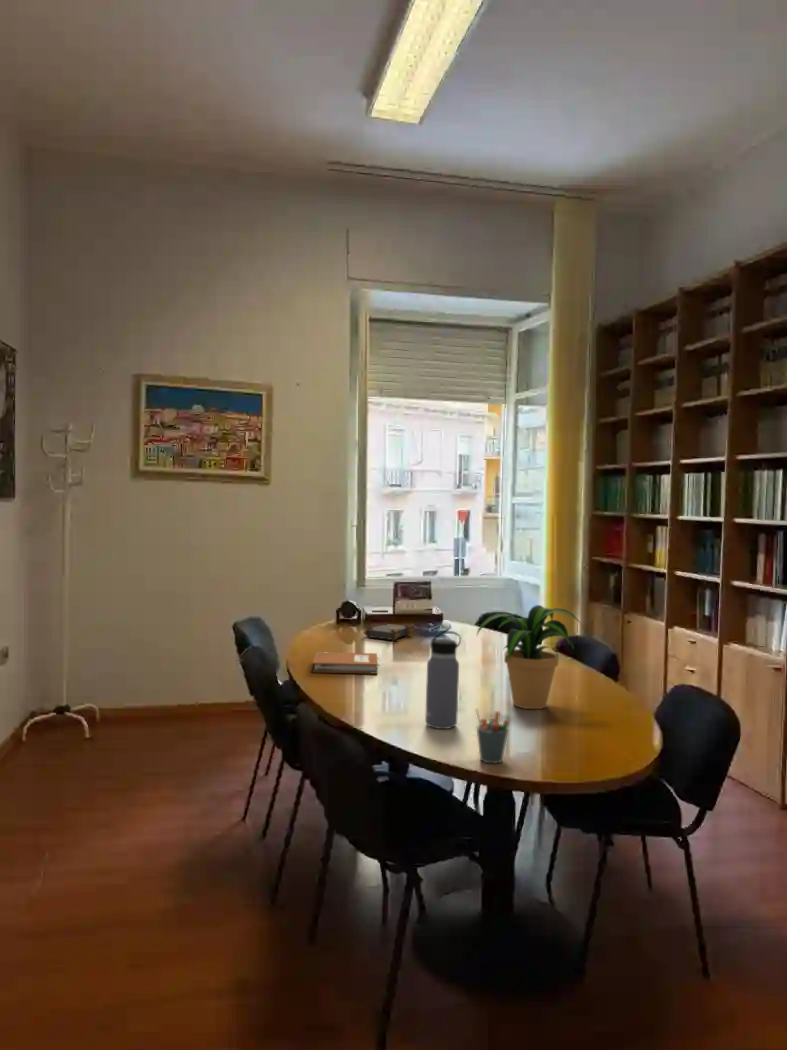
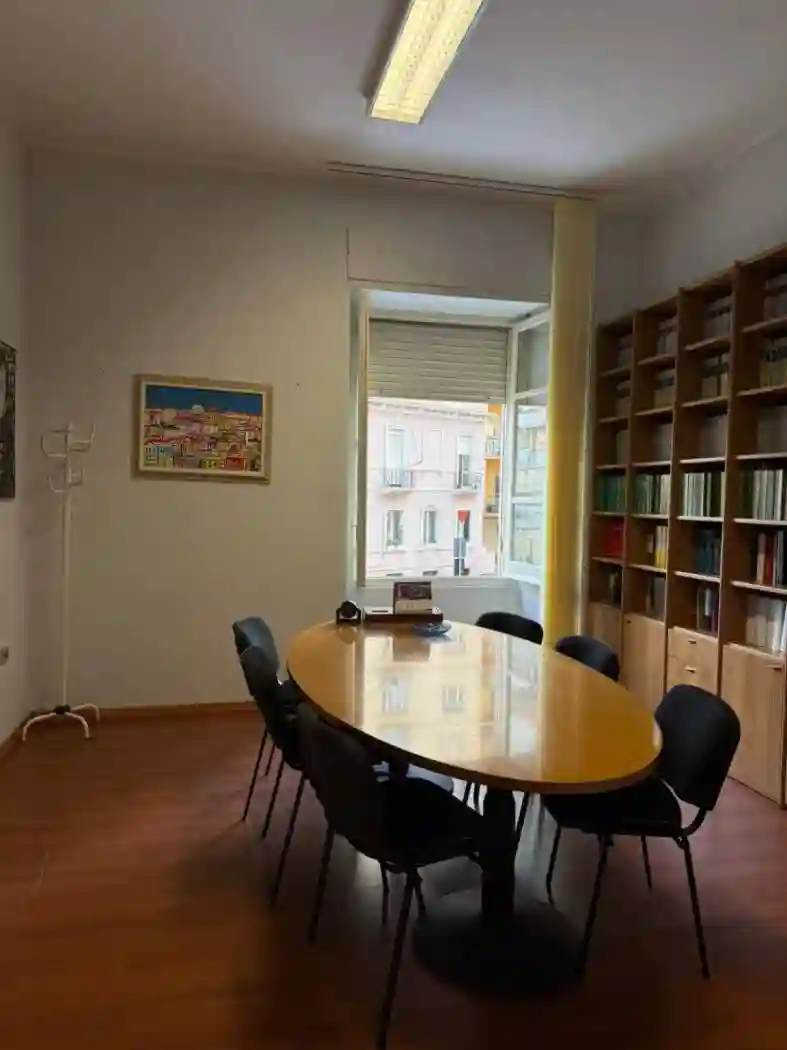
- potted plant [476,604,587,710]
- pen holder [475,707,511,765]
- book [363,621,414,641]
- notebook [311,651,381,675]
- water bottle [424,630,462,730]
